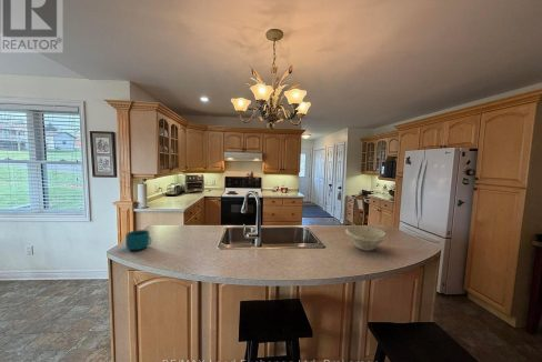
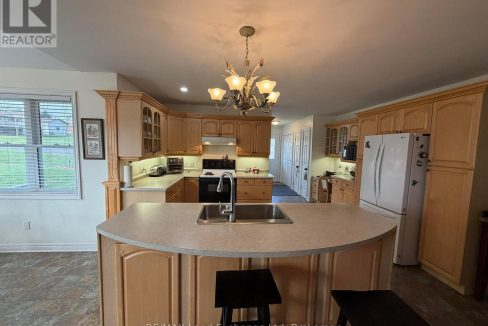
- bowl [344,224,388,252]
- cup [124,229,152,251]
